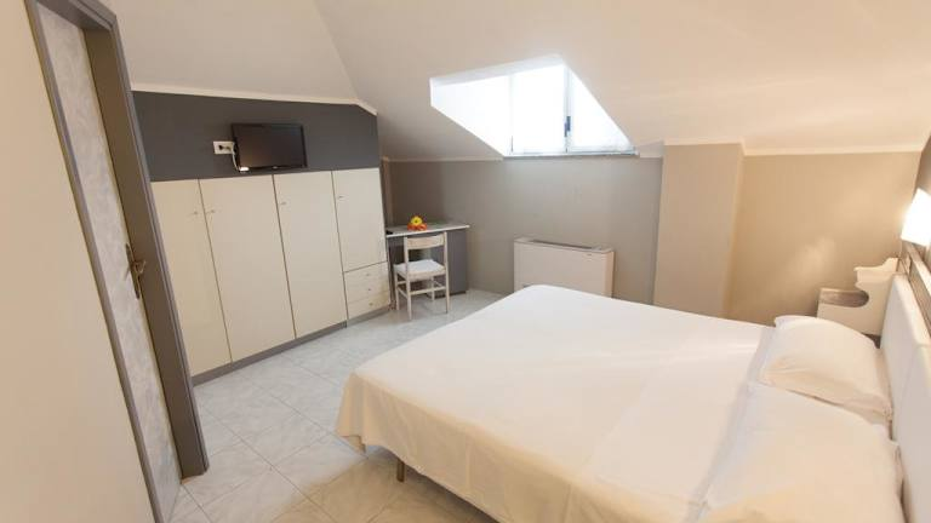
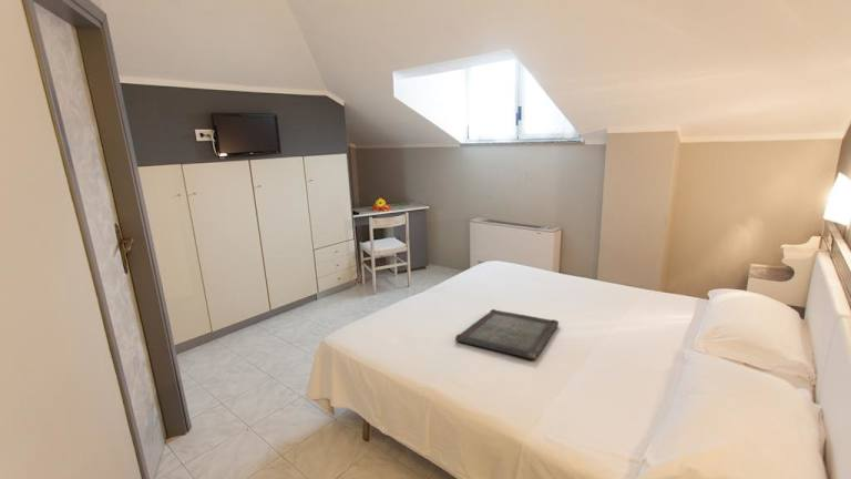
+ serving tray [454,308,560,360]
